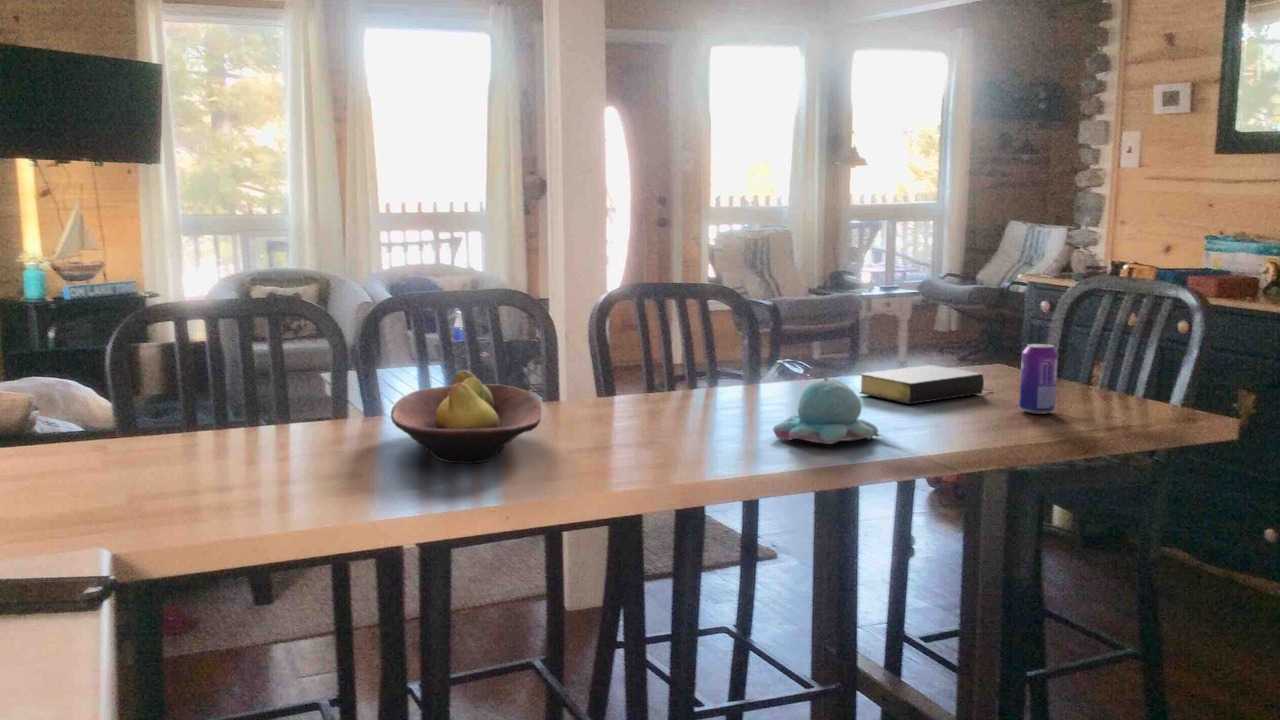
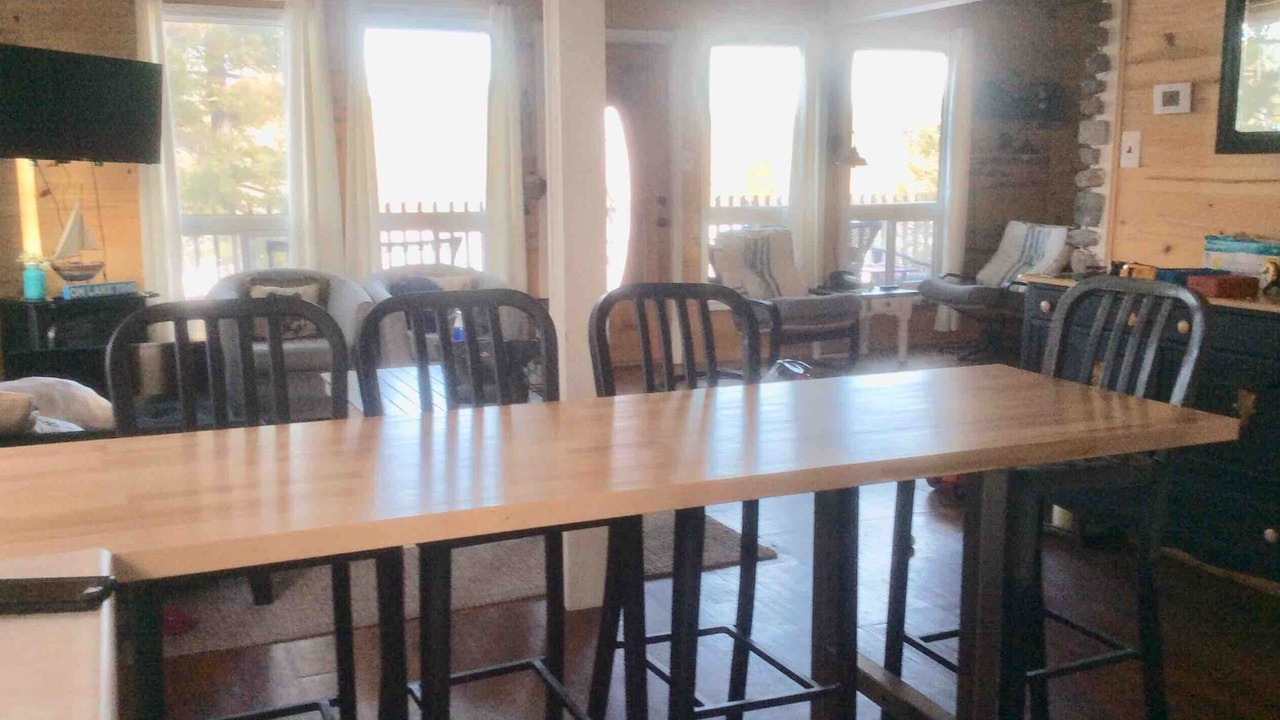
- fruit bowl [390,369,542,465]
- candle [772,376,879,445]
- bible [858,364,994,405]
- beverage can [1018,343,1059,415]
